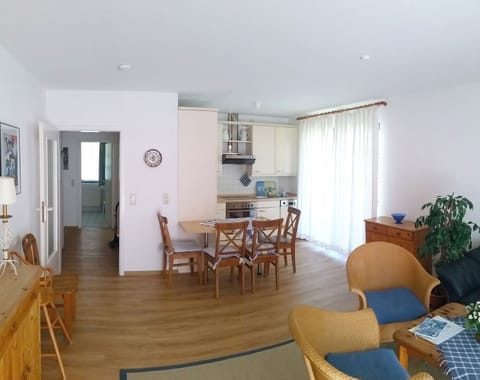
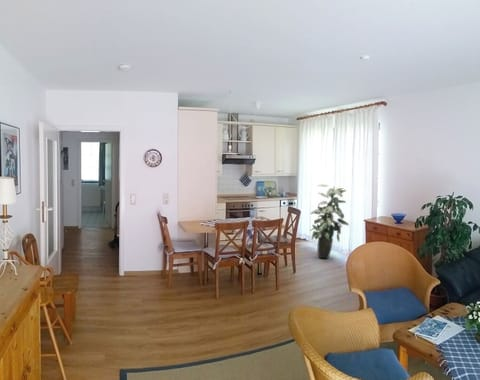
+ indoor plant [309,183,350,260]
